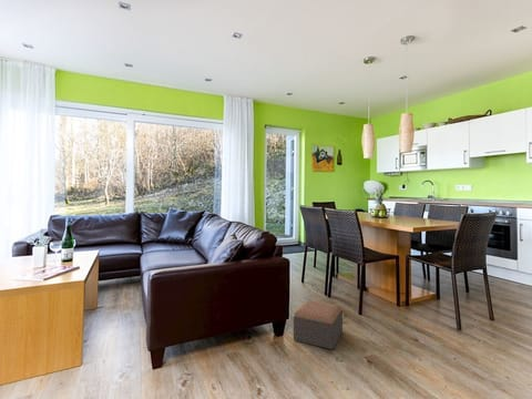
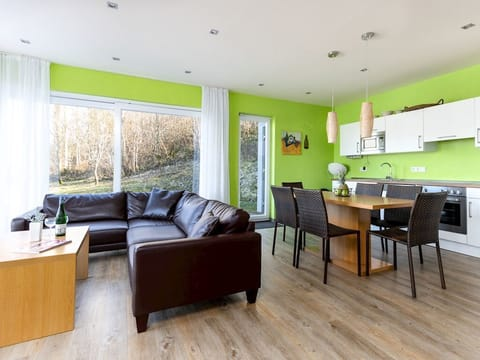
- footstool [293,299,344,350]
